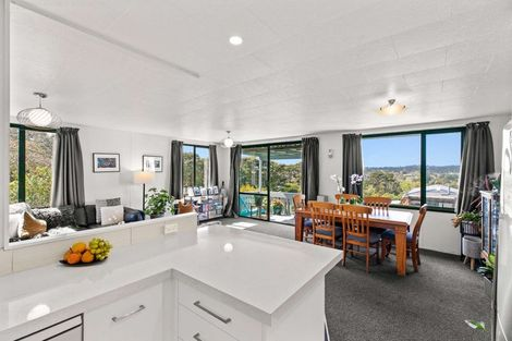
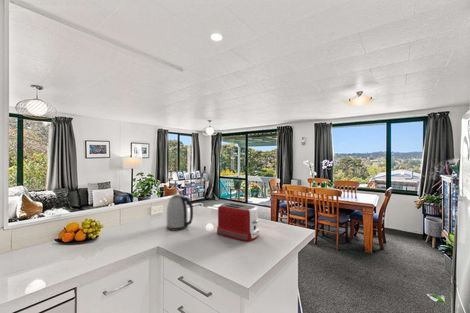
+ kettle [165,194,194,232]
+ toaster [216,202,260,242]
